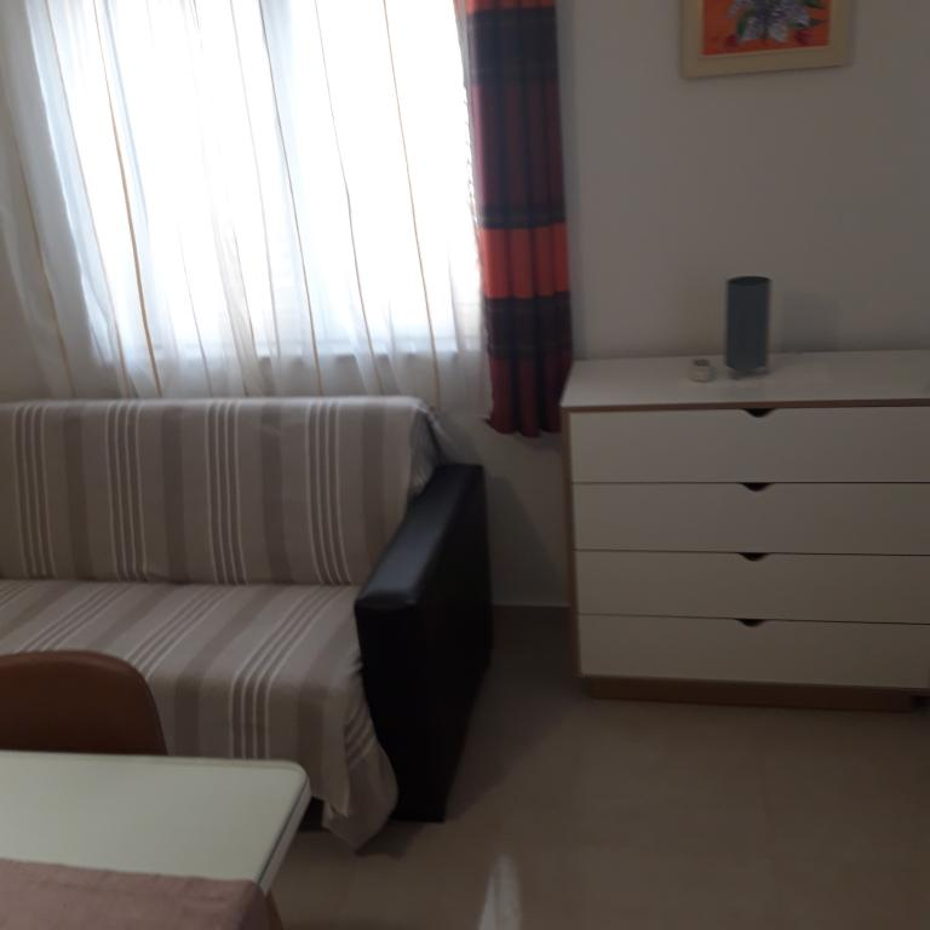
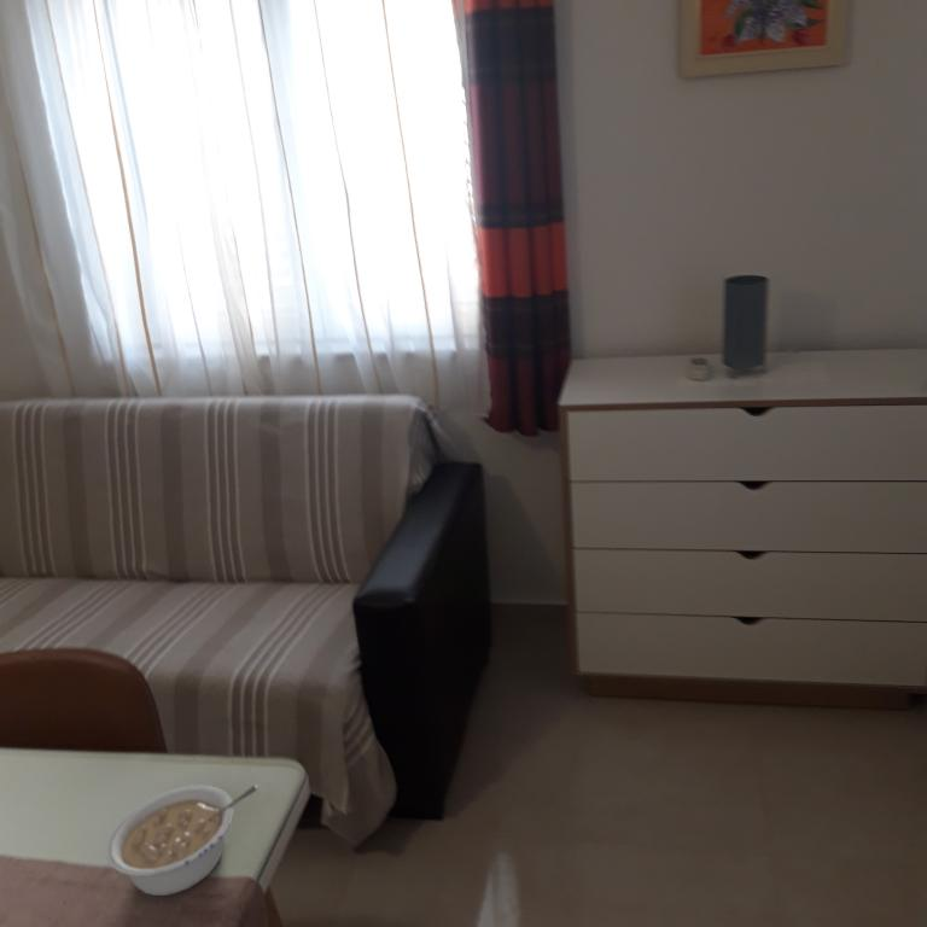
+ legume [105,783,258,897]
